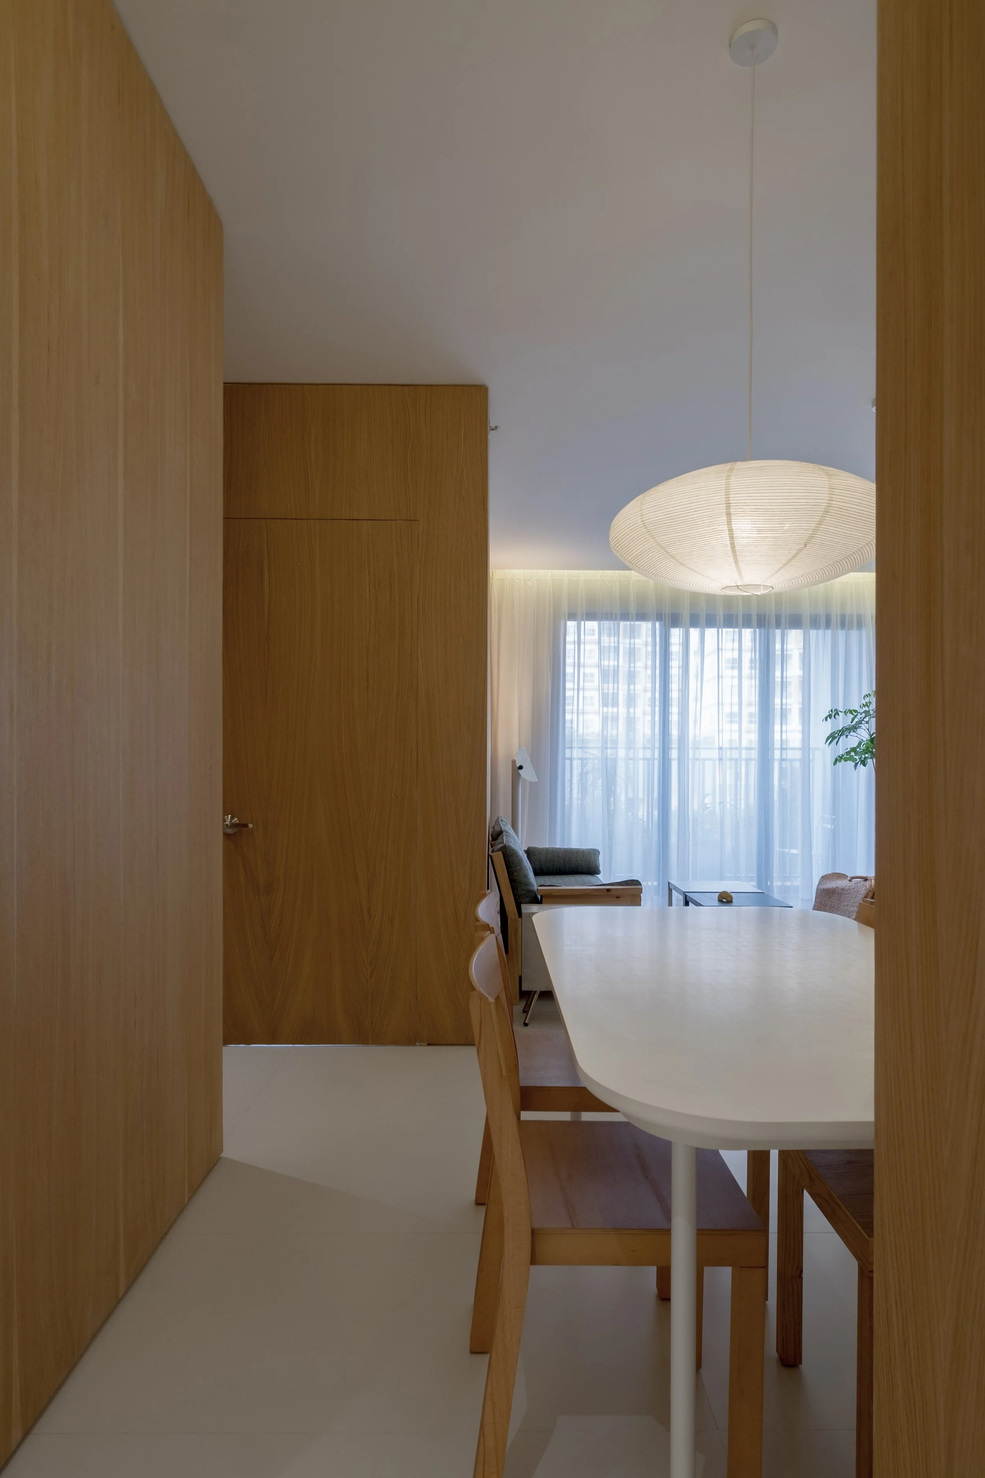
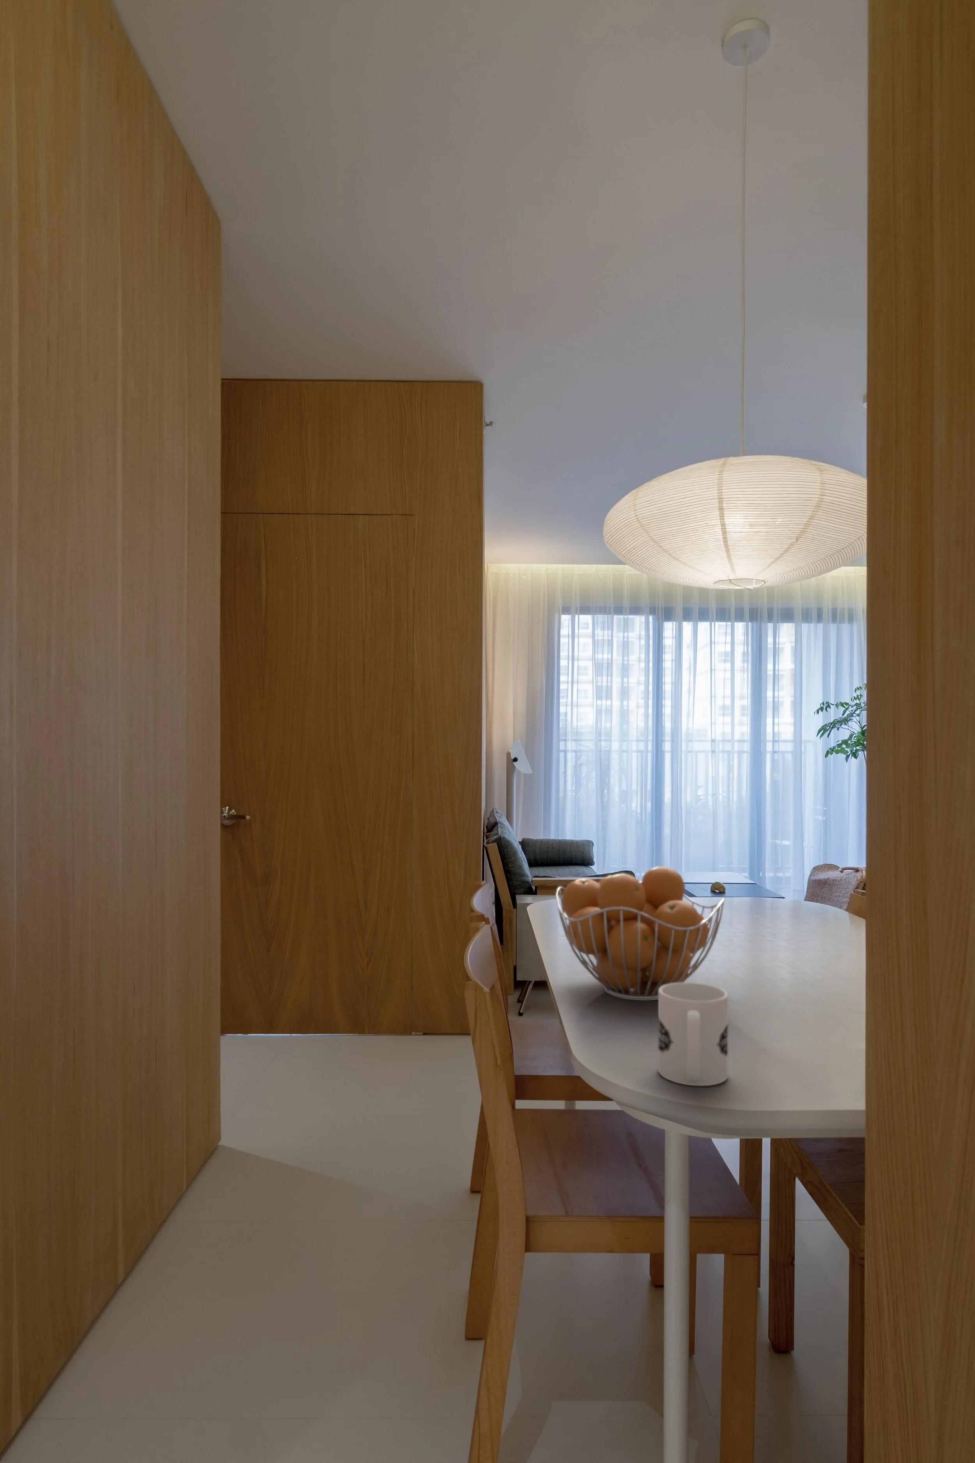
+ fruit basket [555,866,726,1001]
+ mug [658,982,728,1086]
